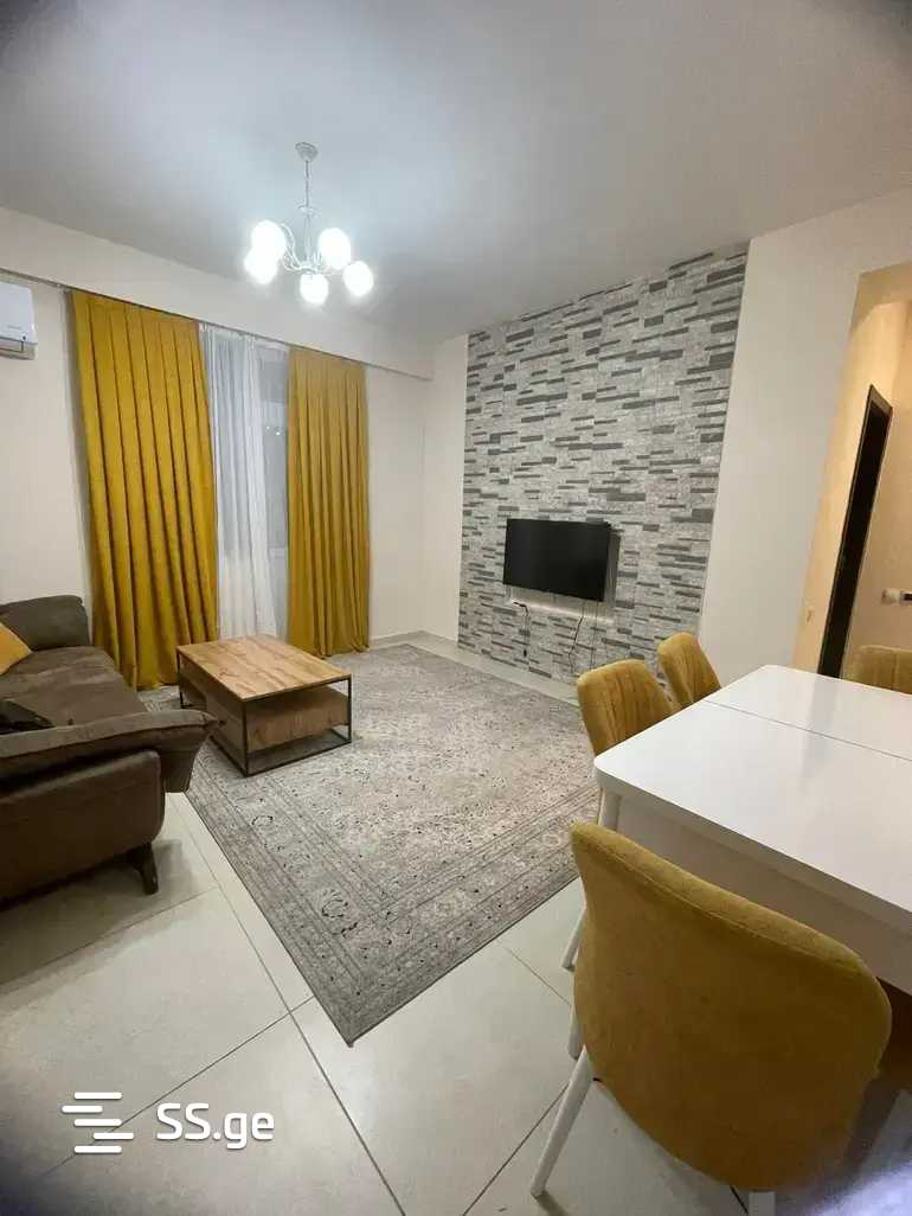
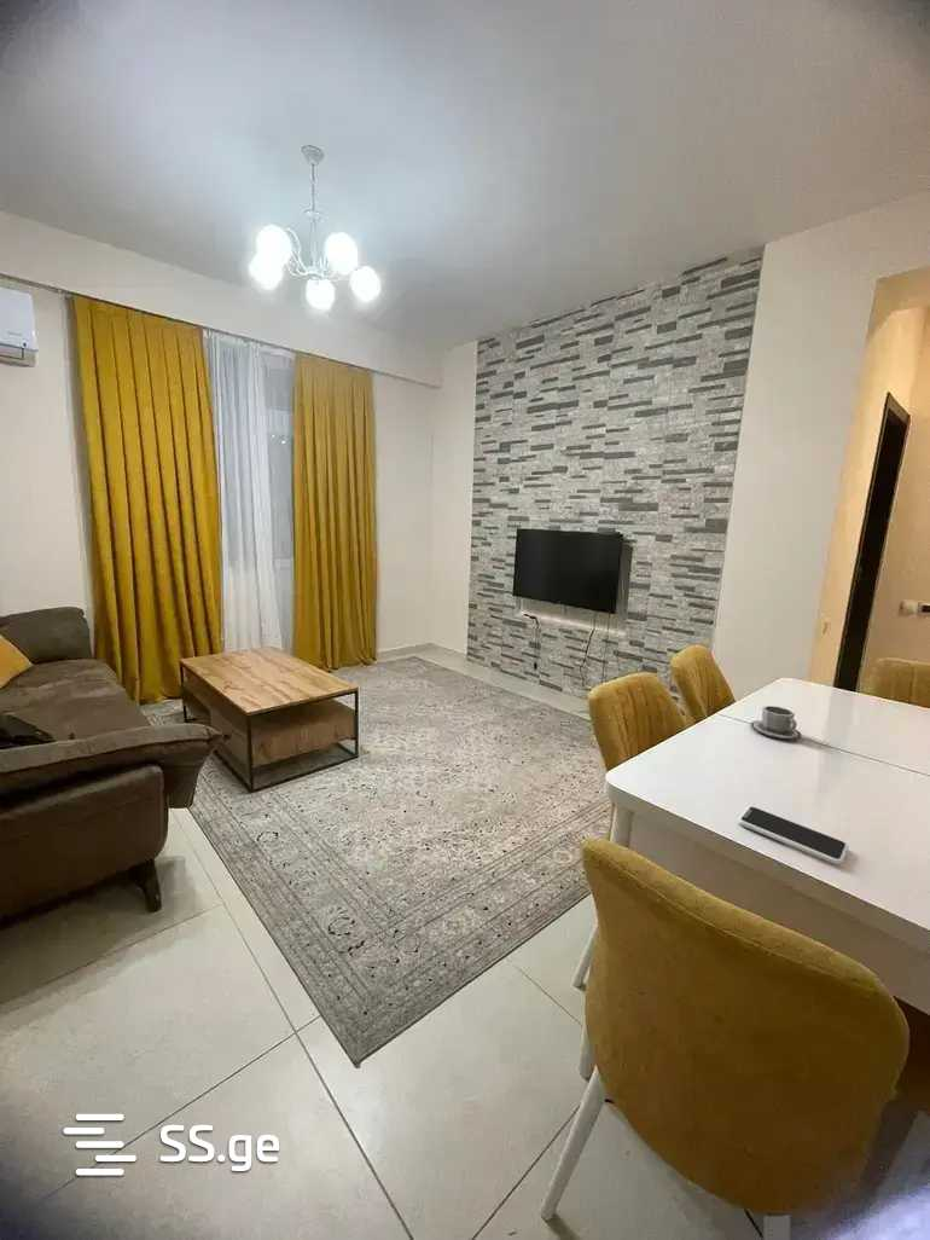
+ cup [750,705,802,741]
+ smartphone [737,805,849,865]
